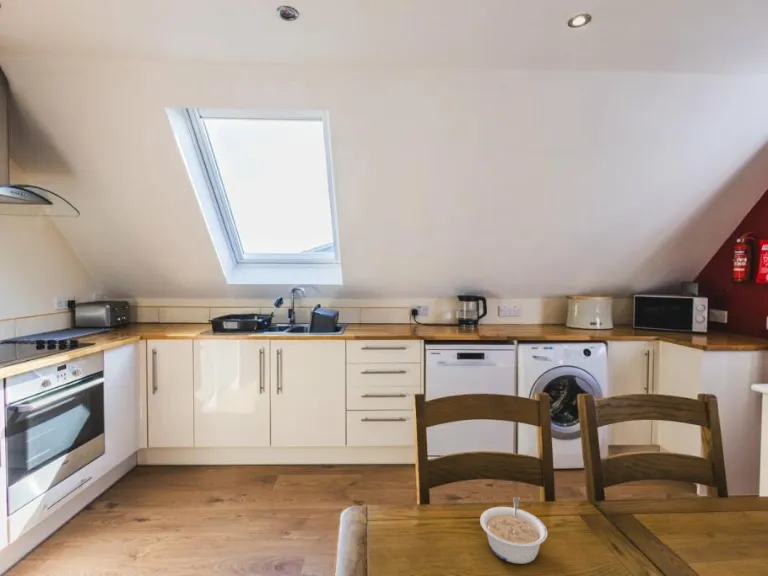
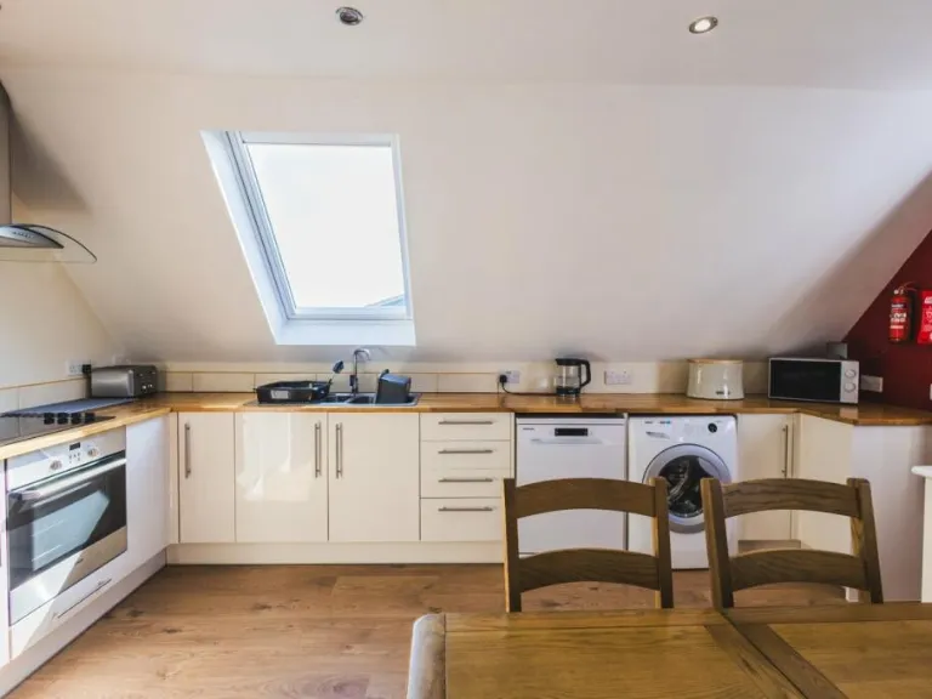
- legume [479,496,548,565]
